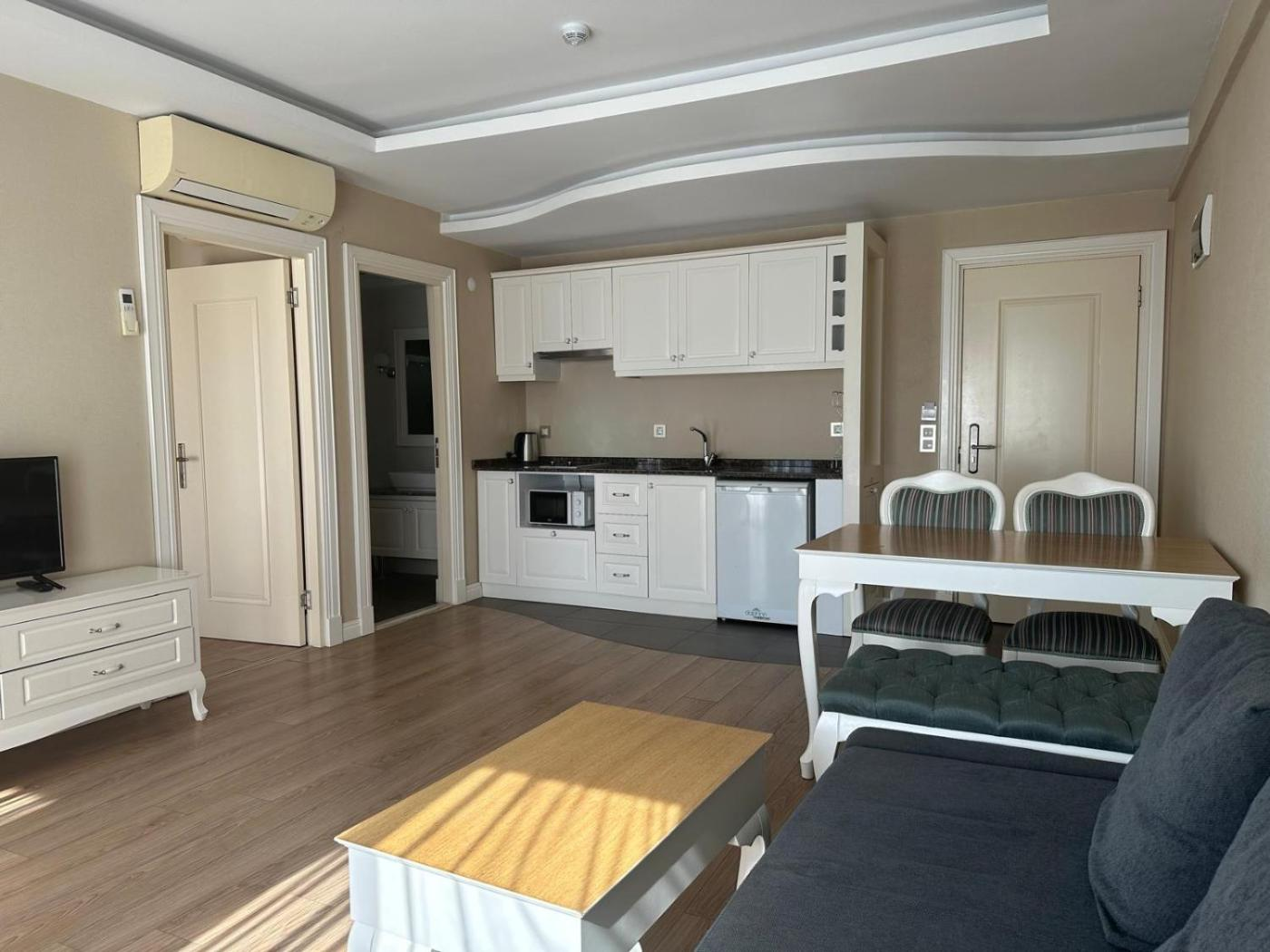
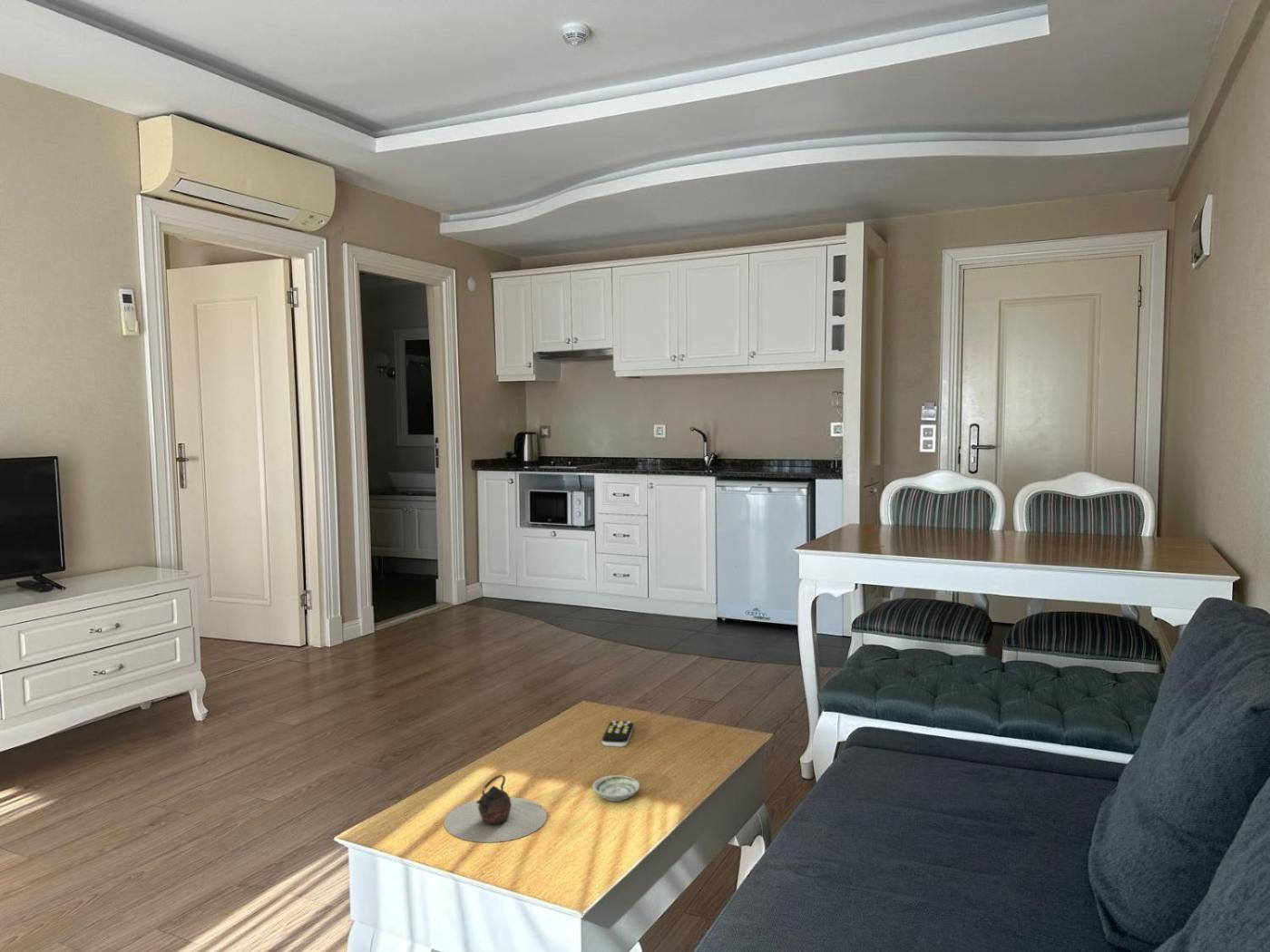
+ teapot [443,774,548,843]
+ remote control [601,720,634,748]
+ saucer [591,774,640,802]
